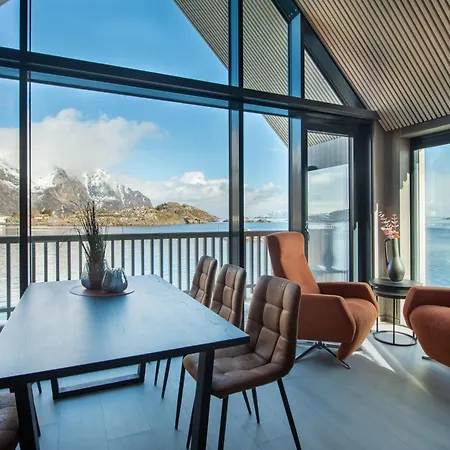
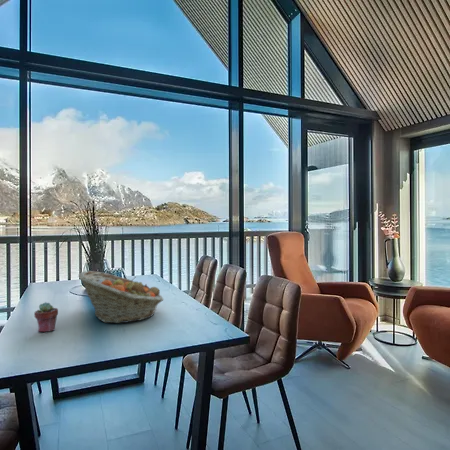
+ fruit basket [77,270,164,324]
+ potted succulent [33,301,59,333]
